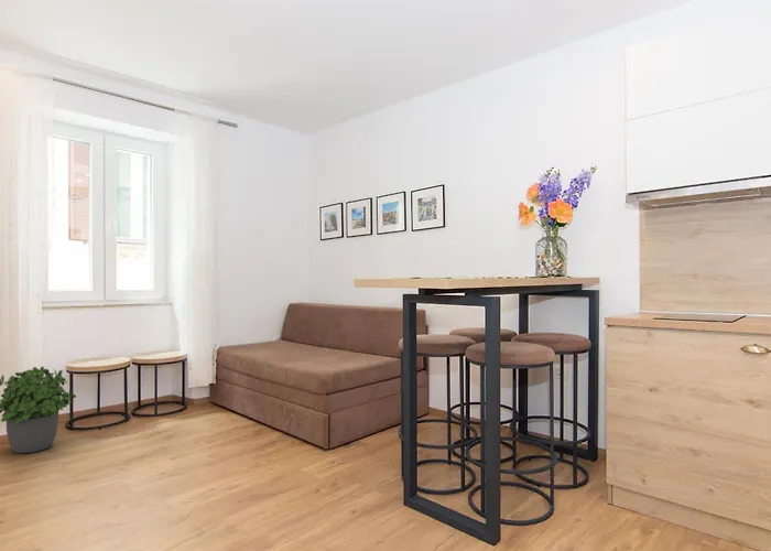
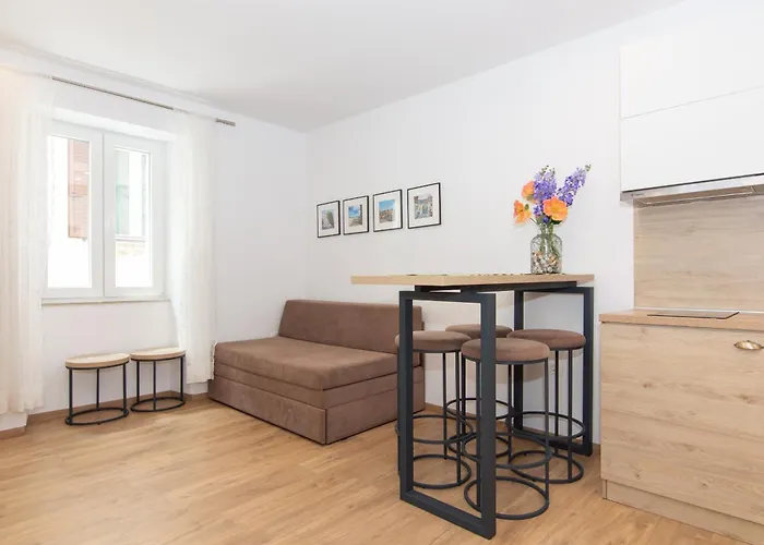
- potted plant [0,366,77,454]
